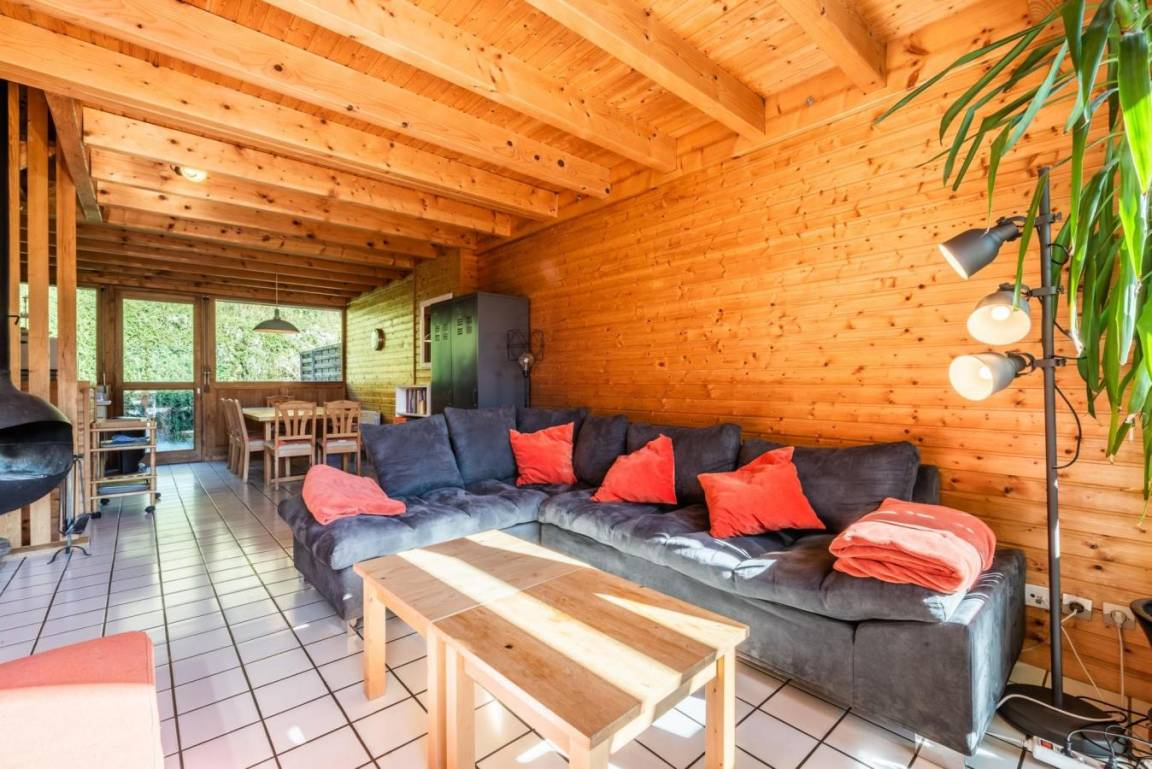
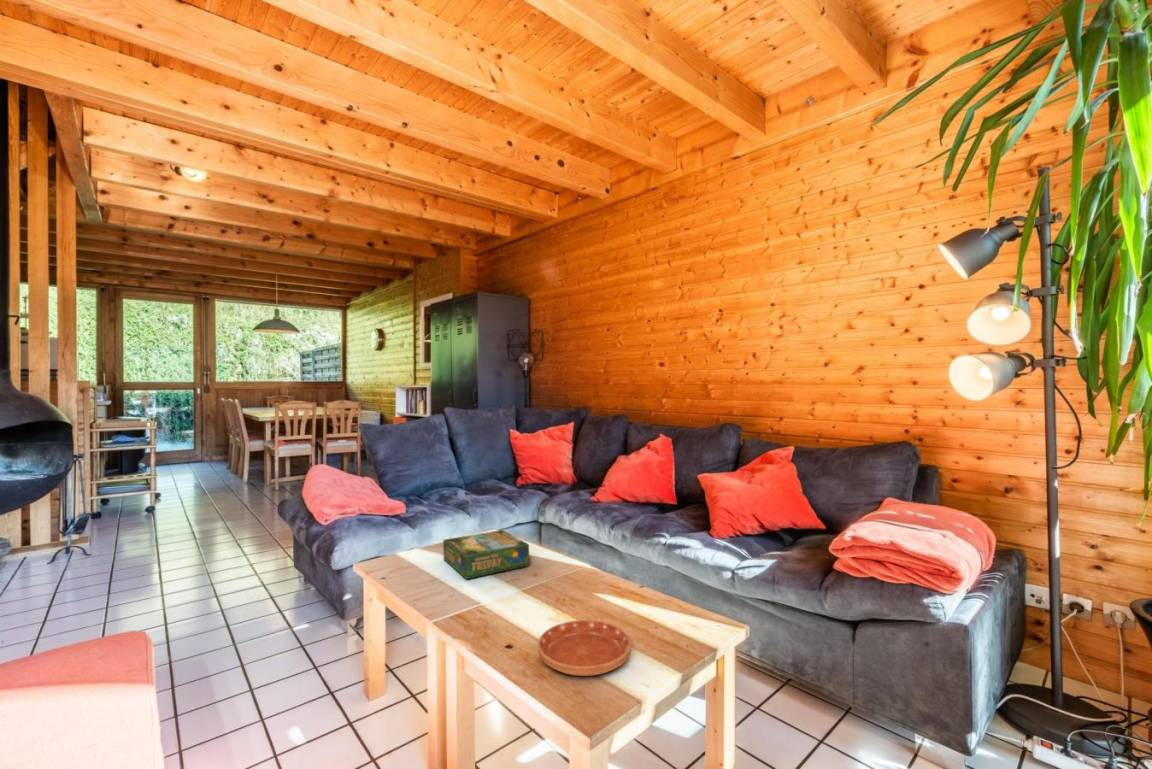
+ saucer [537,619,632,677]
+ board game [442,529,530,580]
